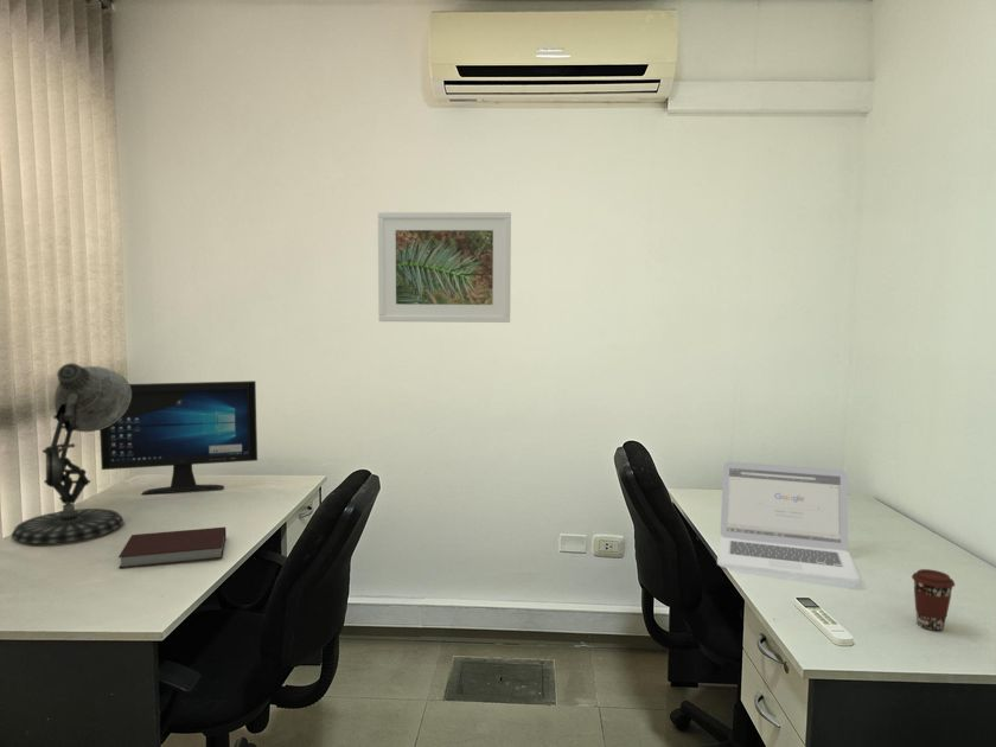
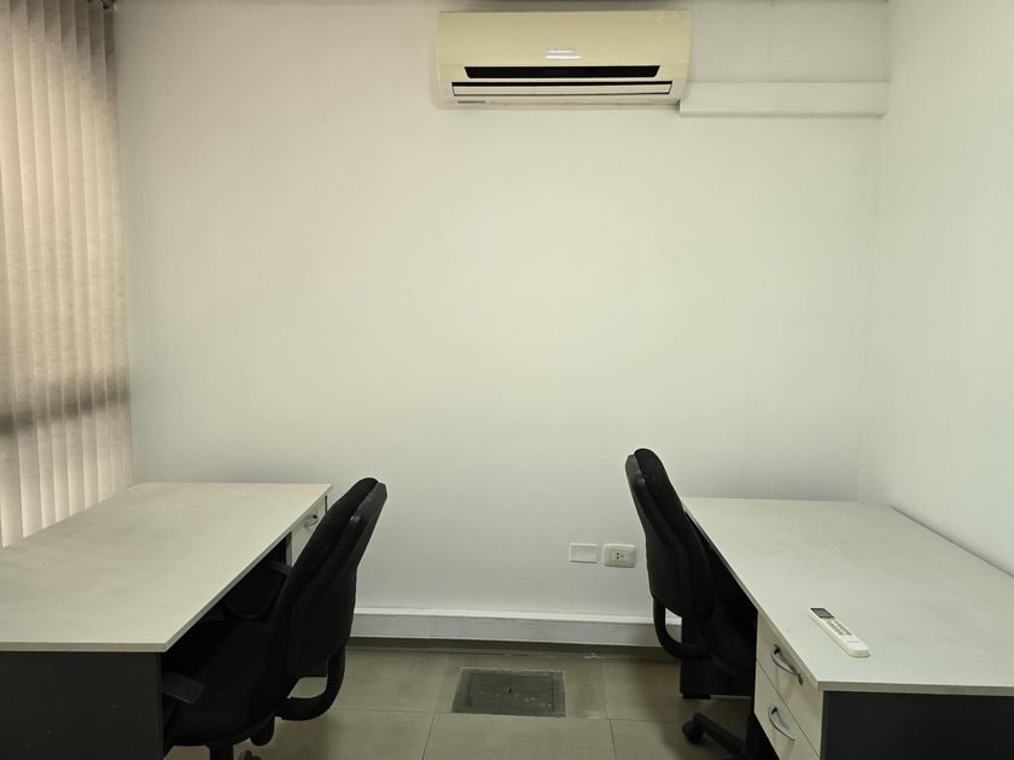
- desk lamp [11,362,132,545]
- coffee cup [911,568,956,632]
- notebook [117,526,228,569]
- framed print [377,211,512,324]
- computer monitor [98,379,258,496]
- laptop [716,460,861,585]
